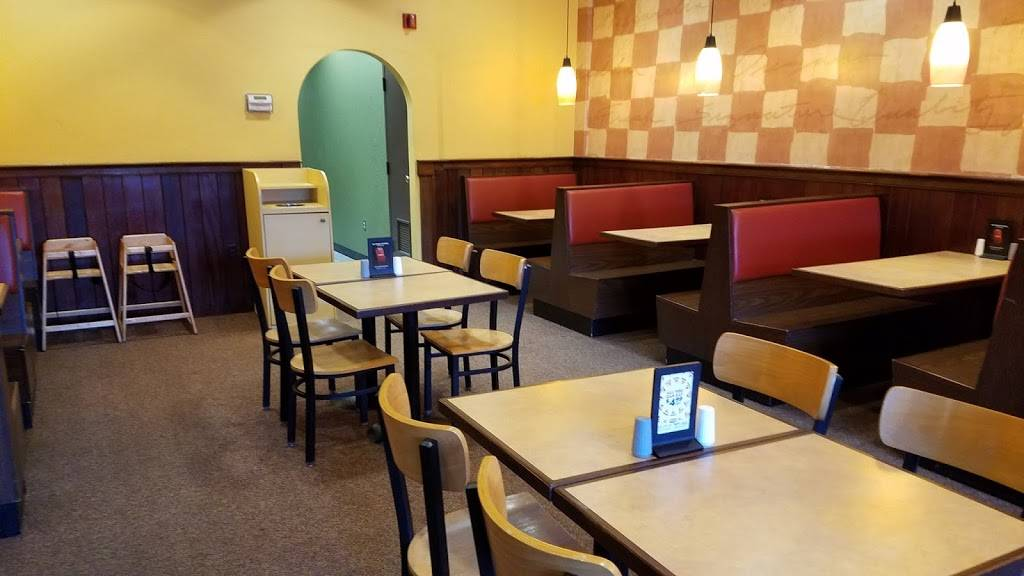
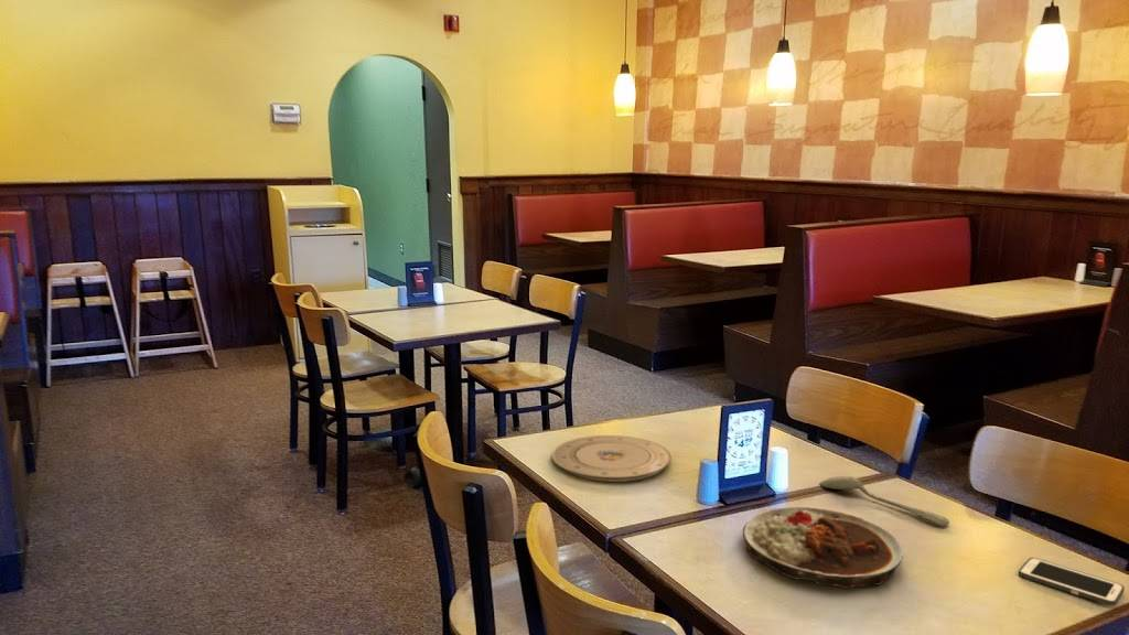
+ plate [742,506,904,590]
+ spoon [819,475,950,527]
+ cell phone [1018,557,1126,606]
+ plate [551,434,673,483]
